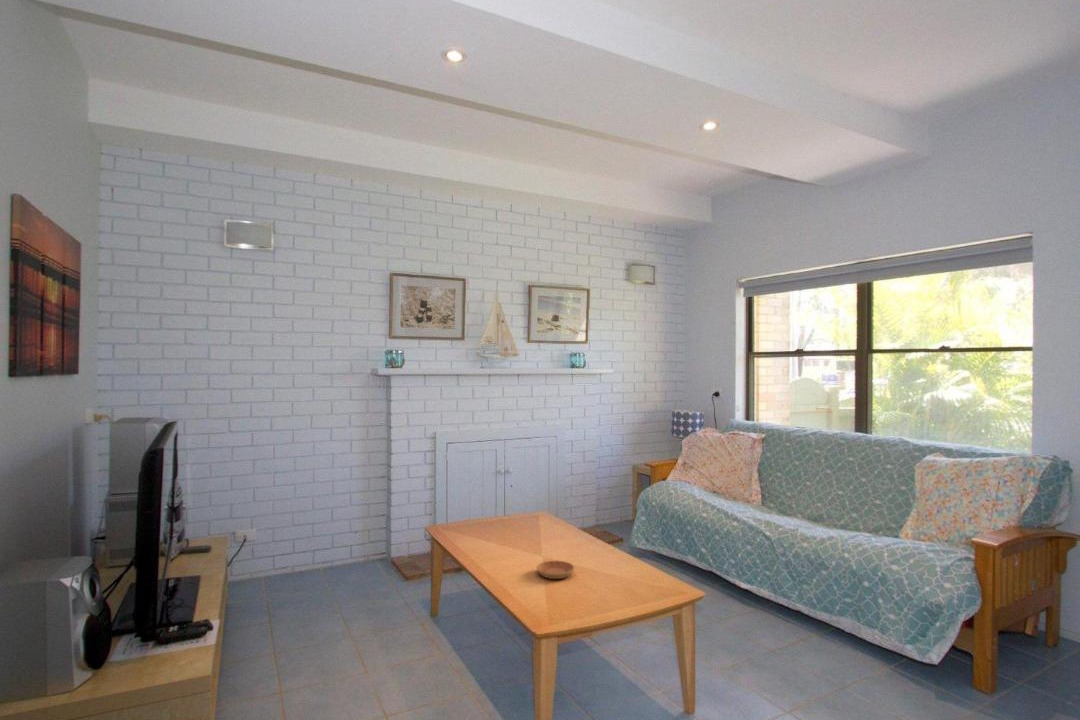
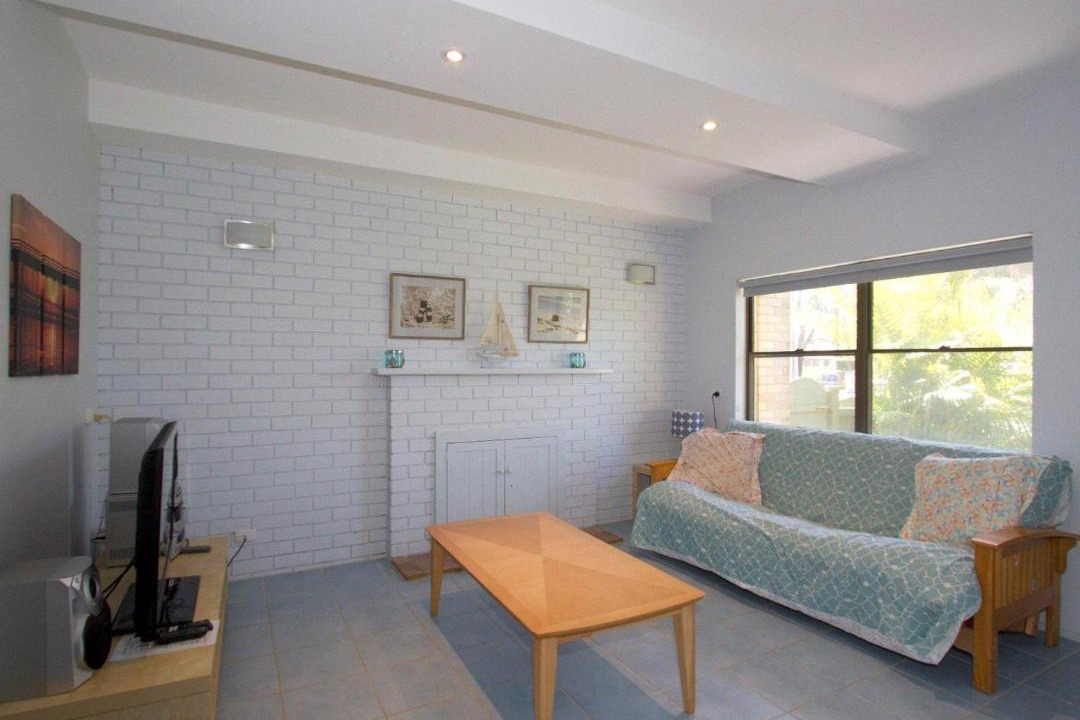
- saucer [536,560,575,580]
